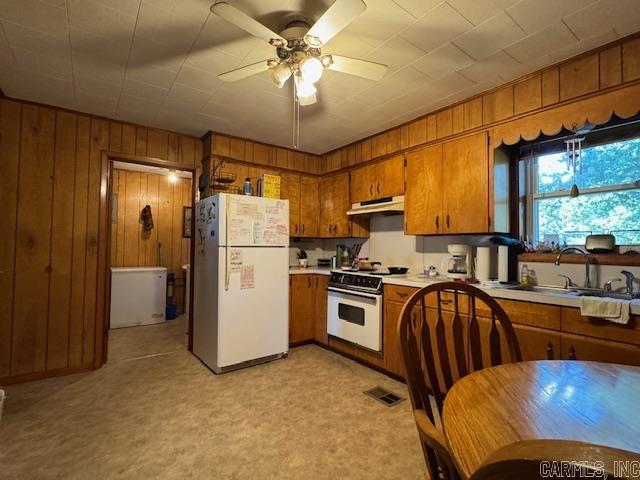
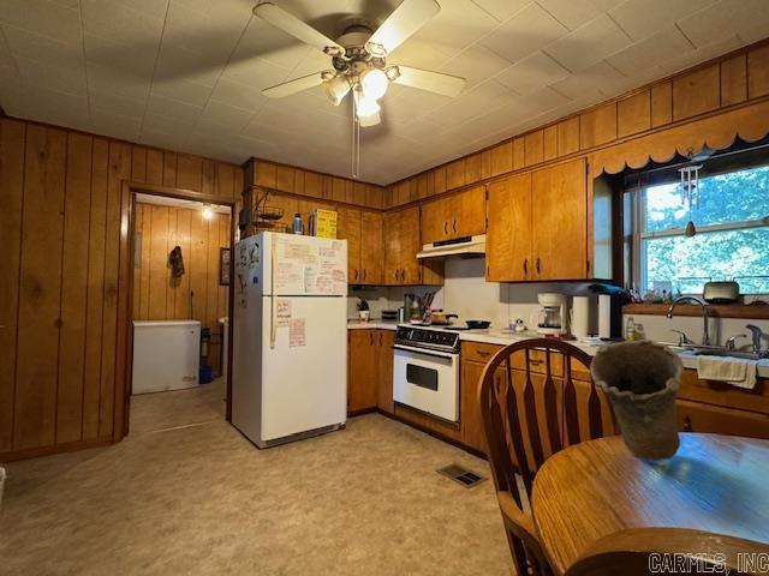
+ vase [589,338,685,462]
